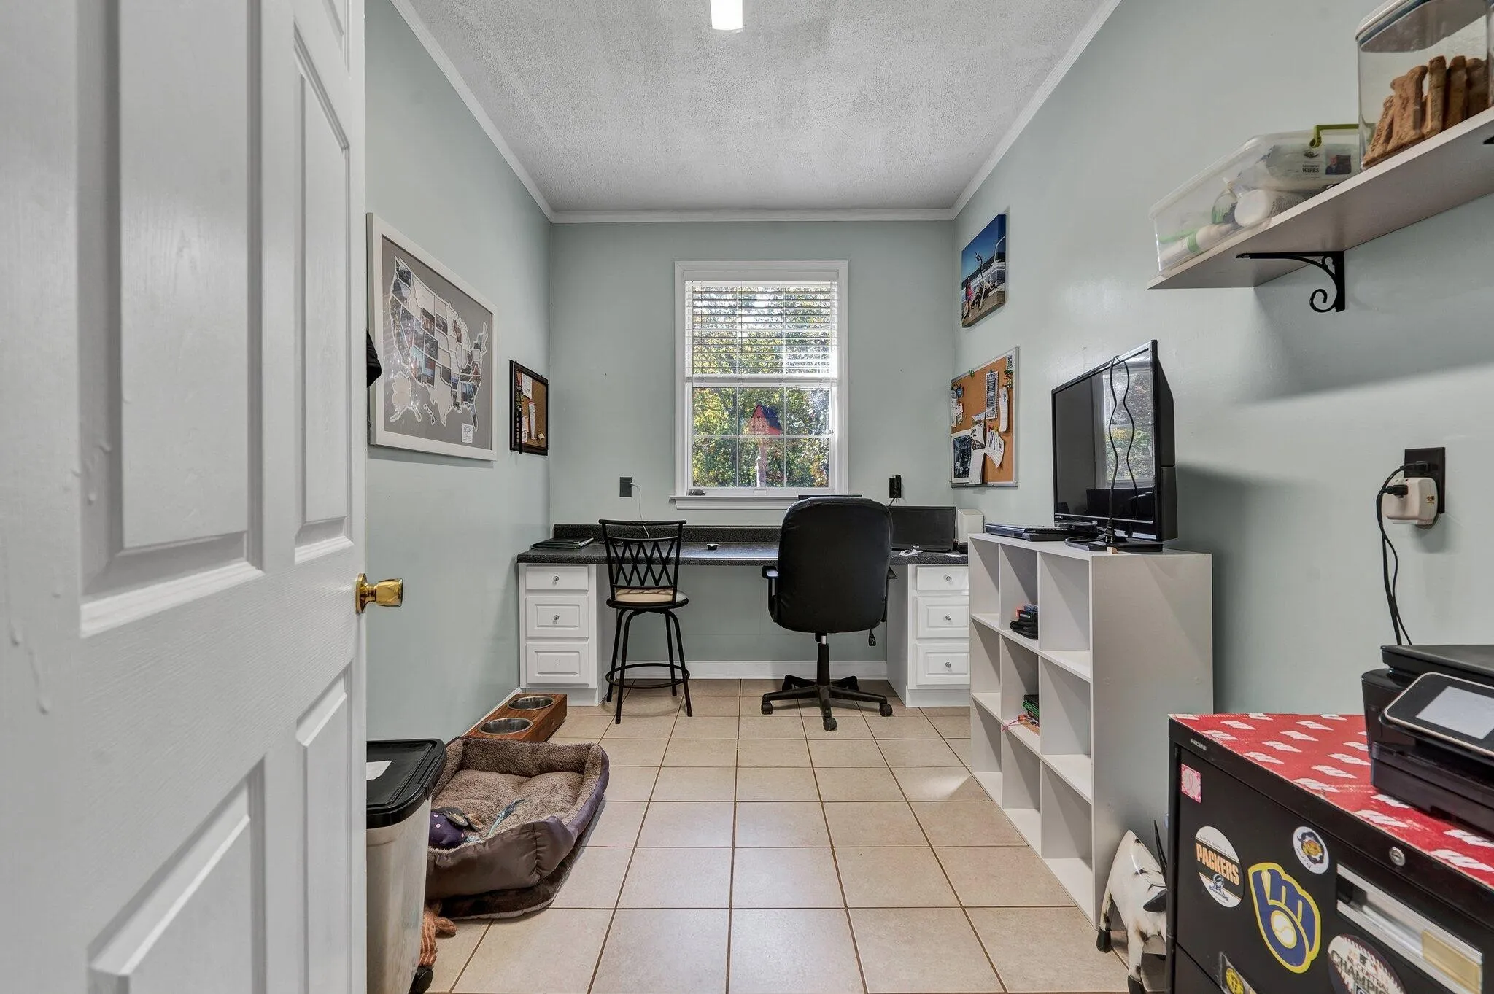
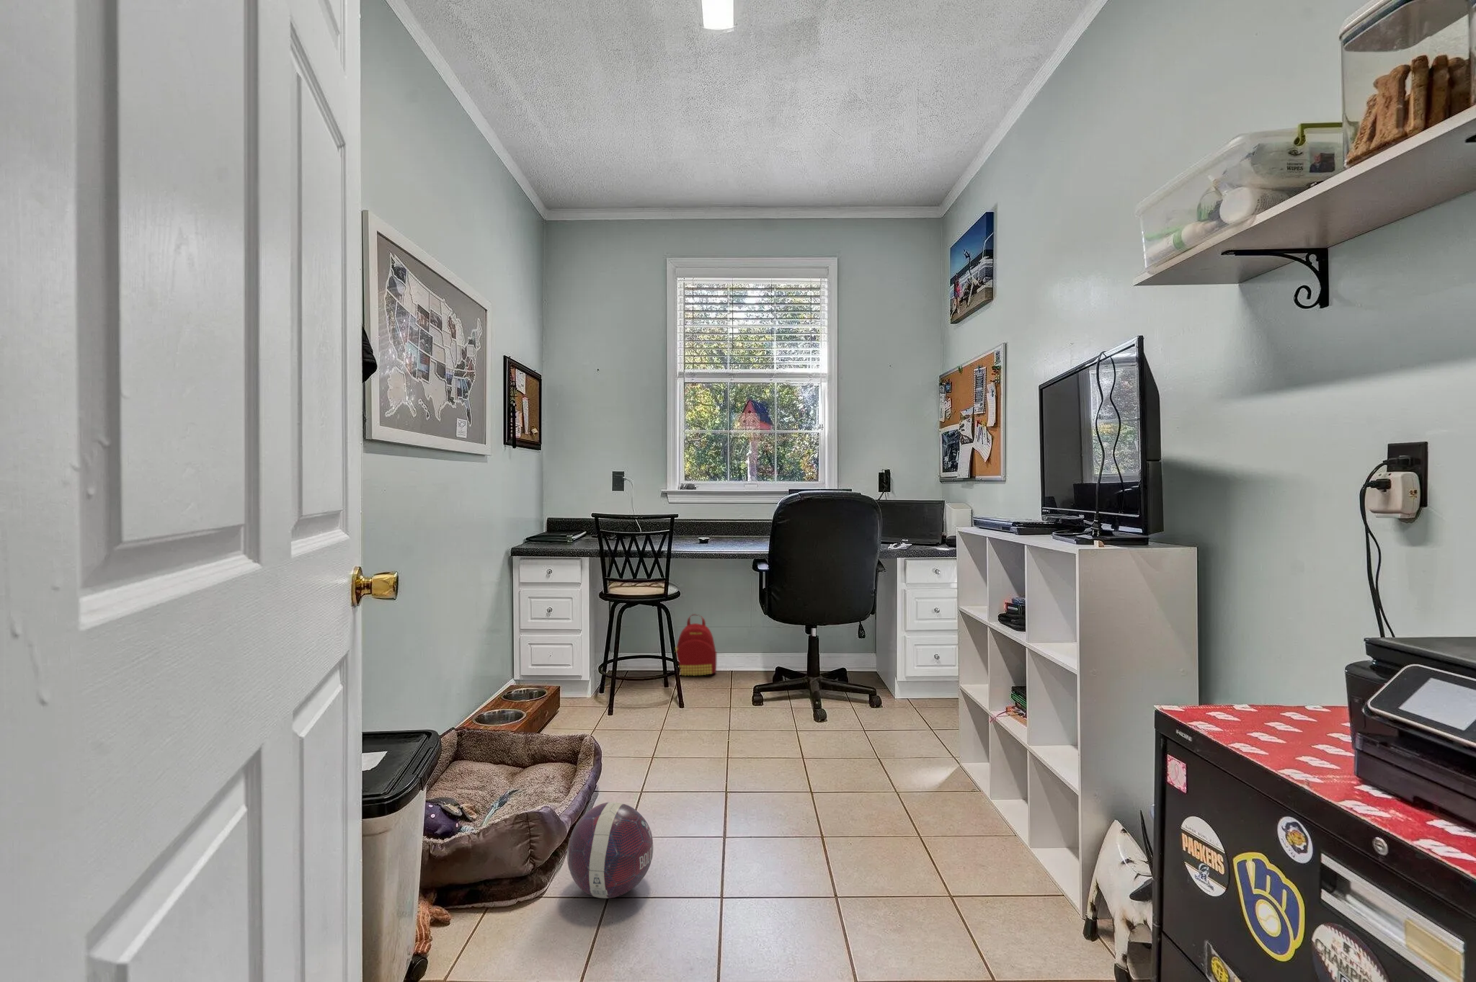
+ backpack [675,613,717,676]
+ ball [567,801,654,899]
